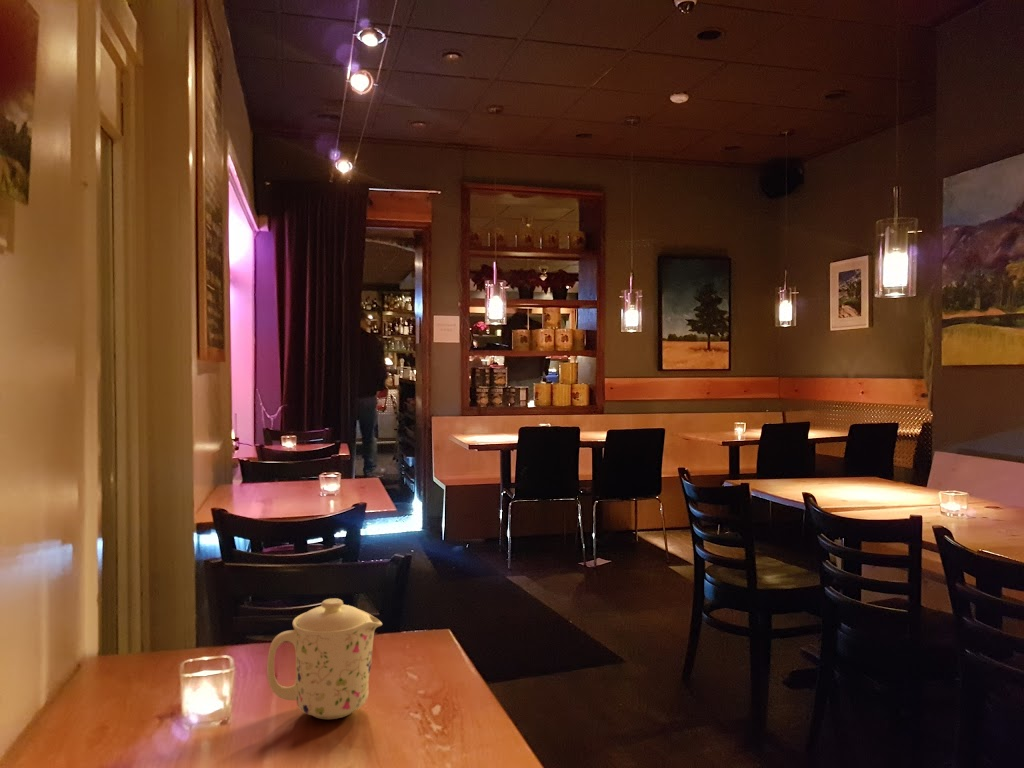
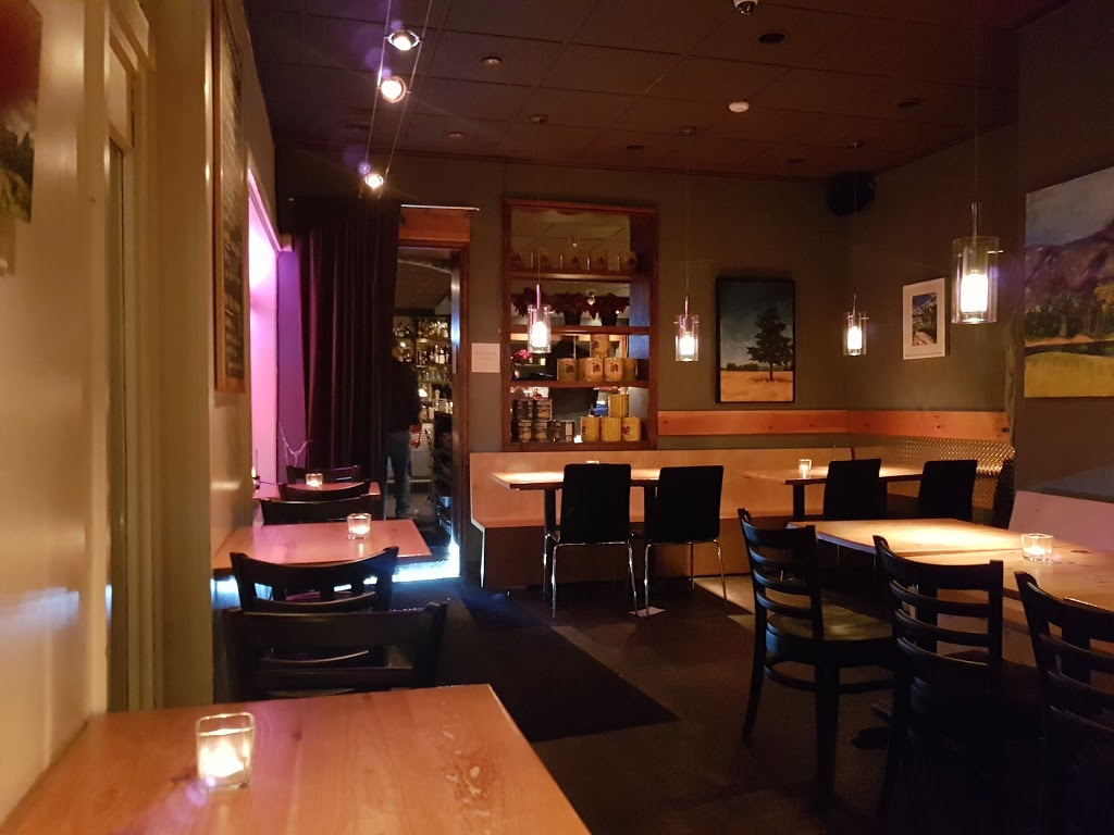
- mug [266,598,383,720]
